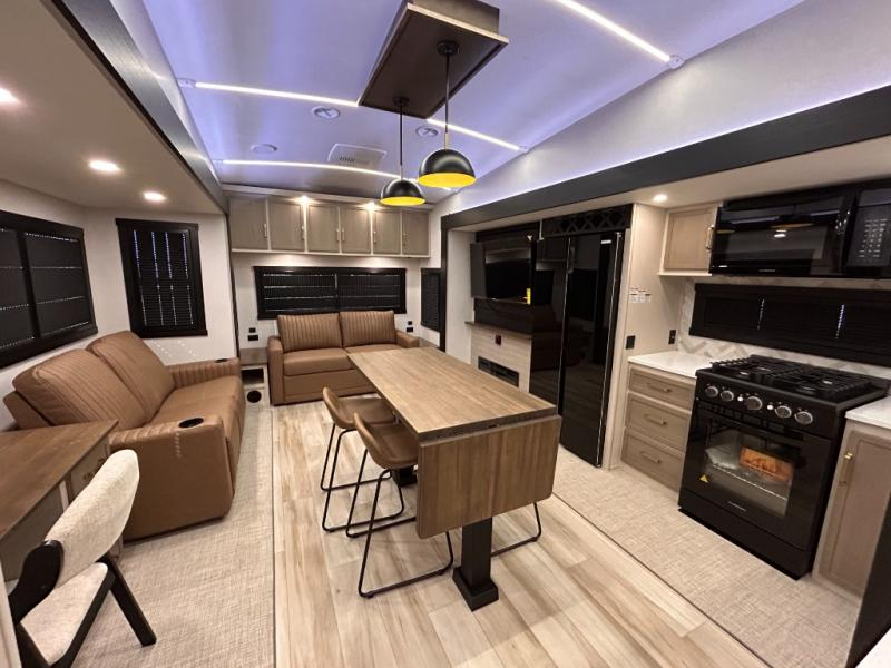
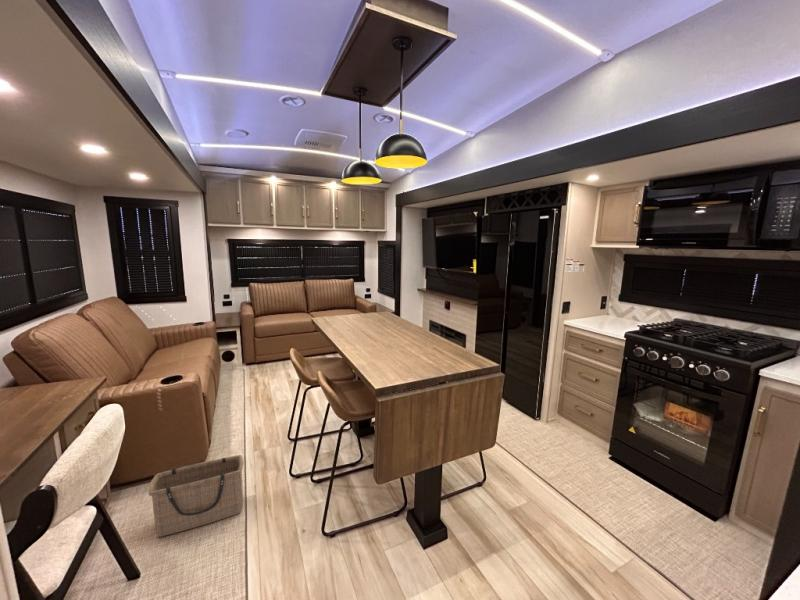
+ basket [148,454,245,538]
